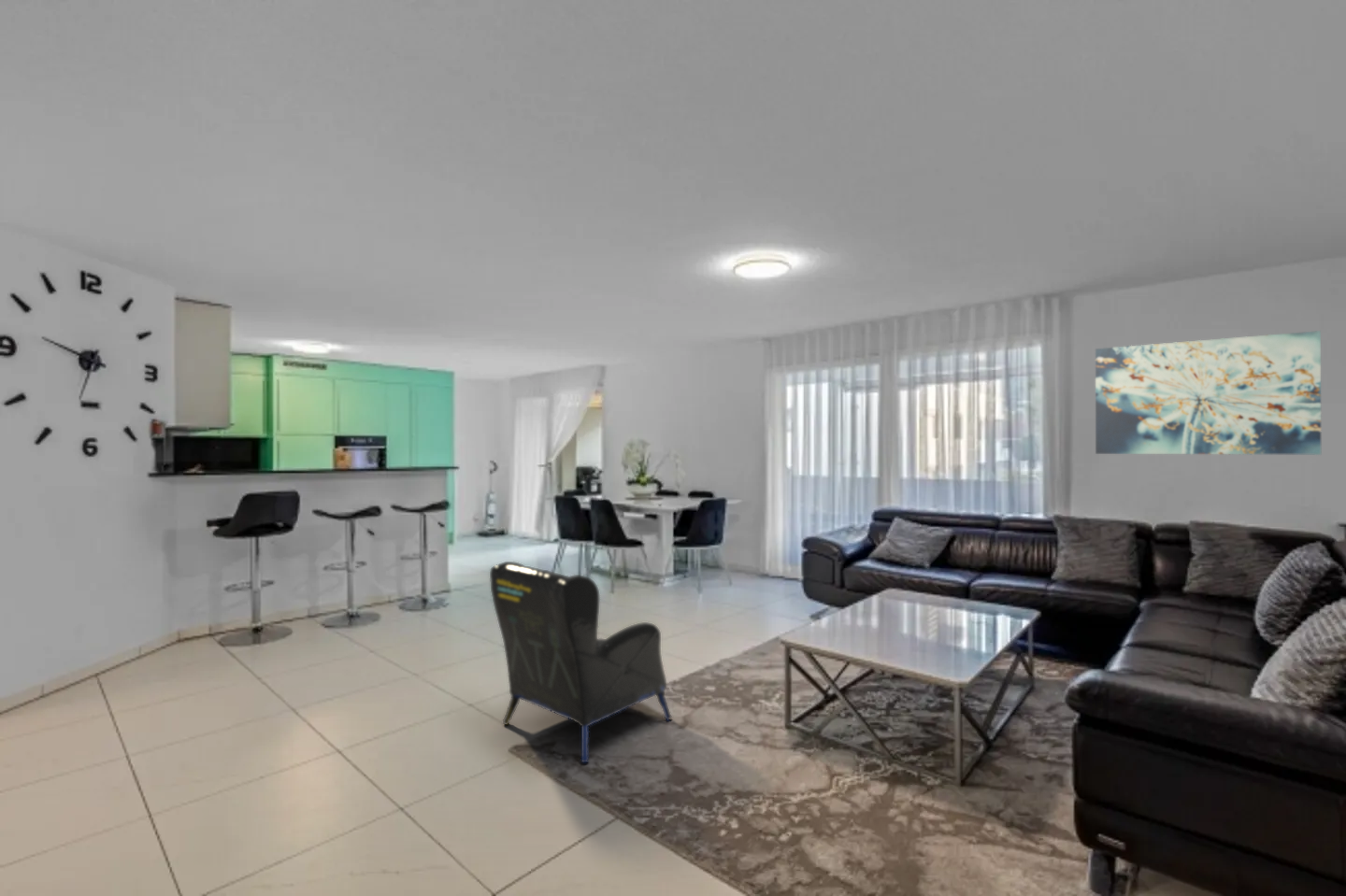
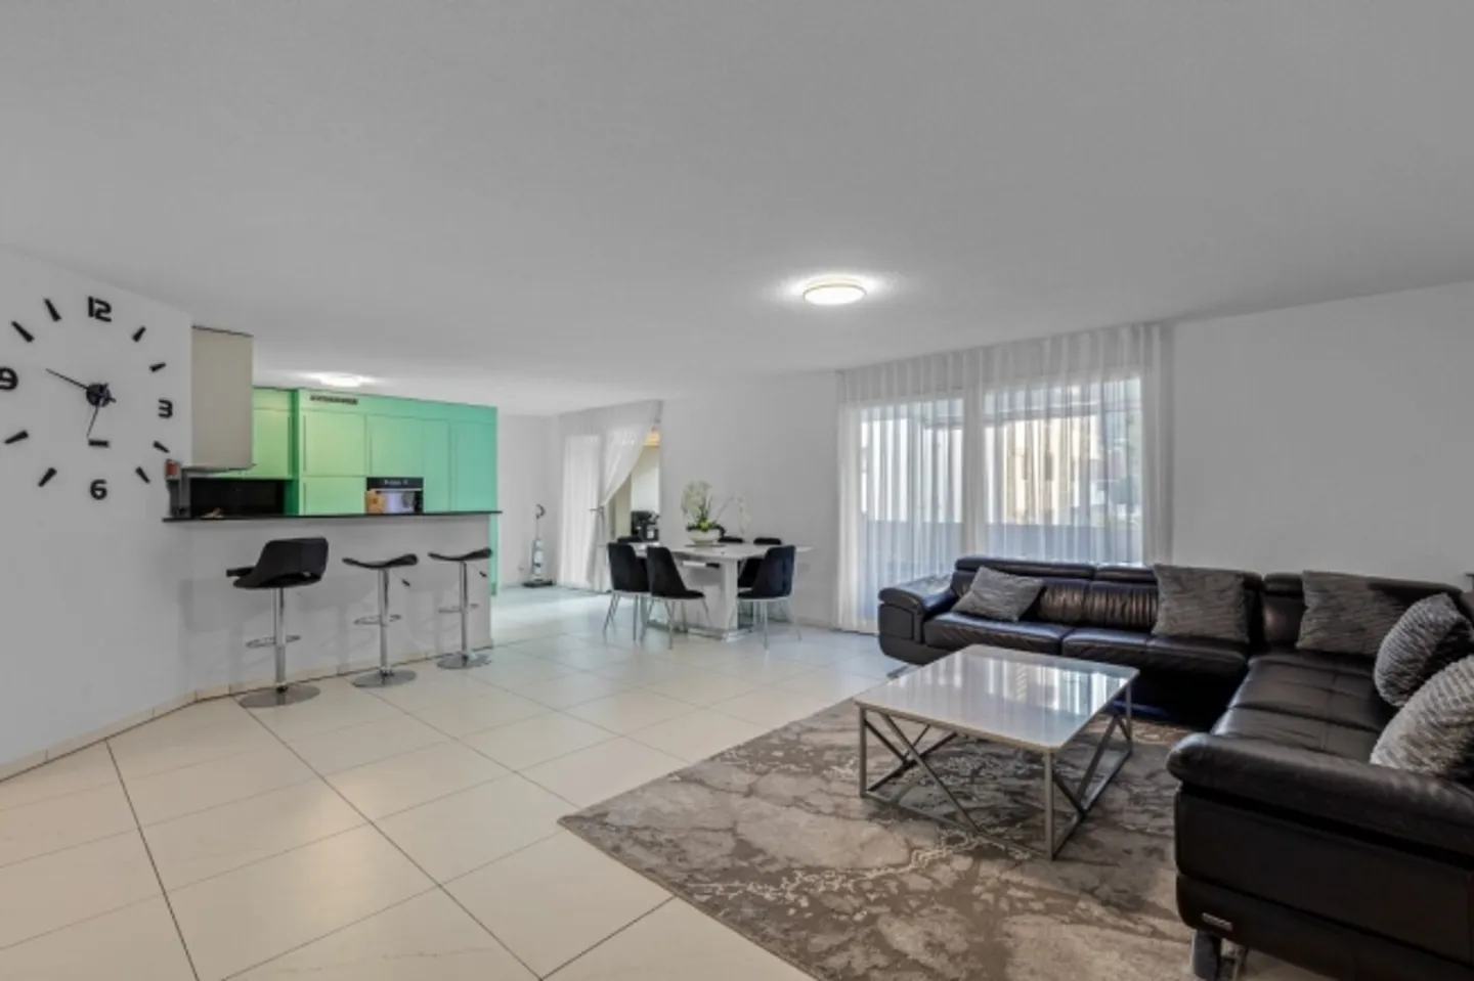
- armchair [489,561,674,763]
- wall art [1095,330,1322,456]
